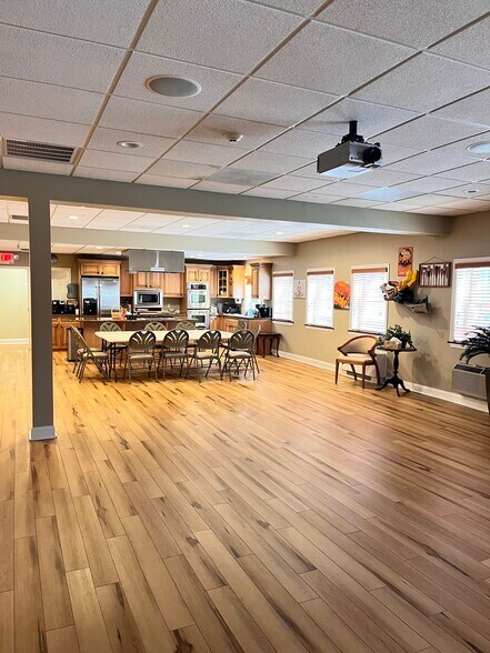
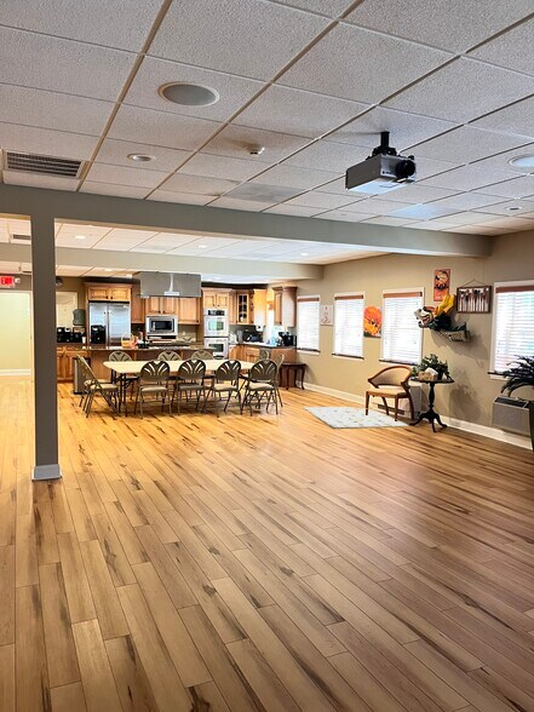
+ rug [302,406,410,429]
